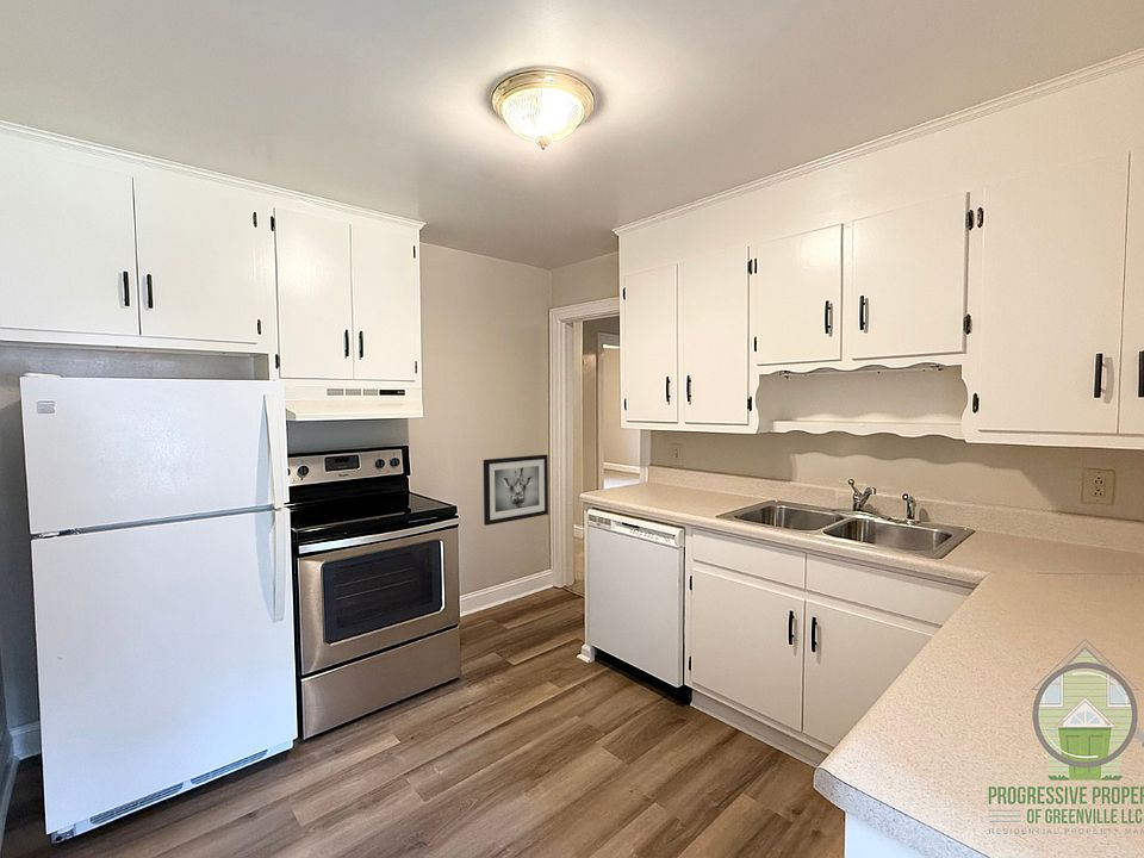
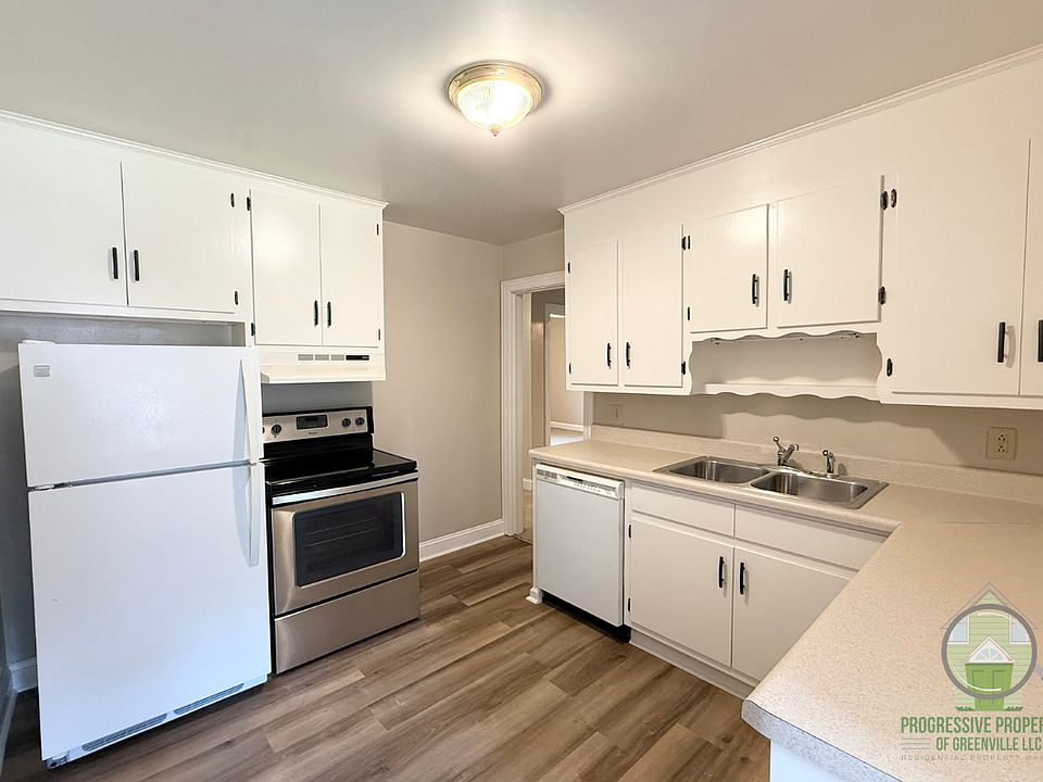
- wall art [483,453,549,527]
